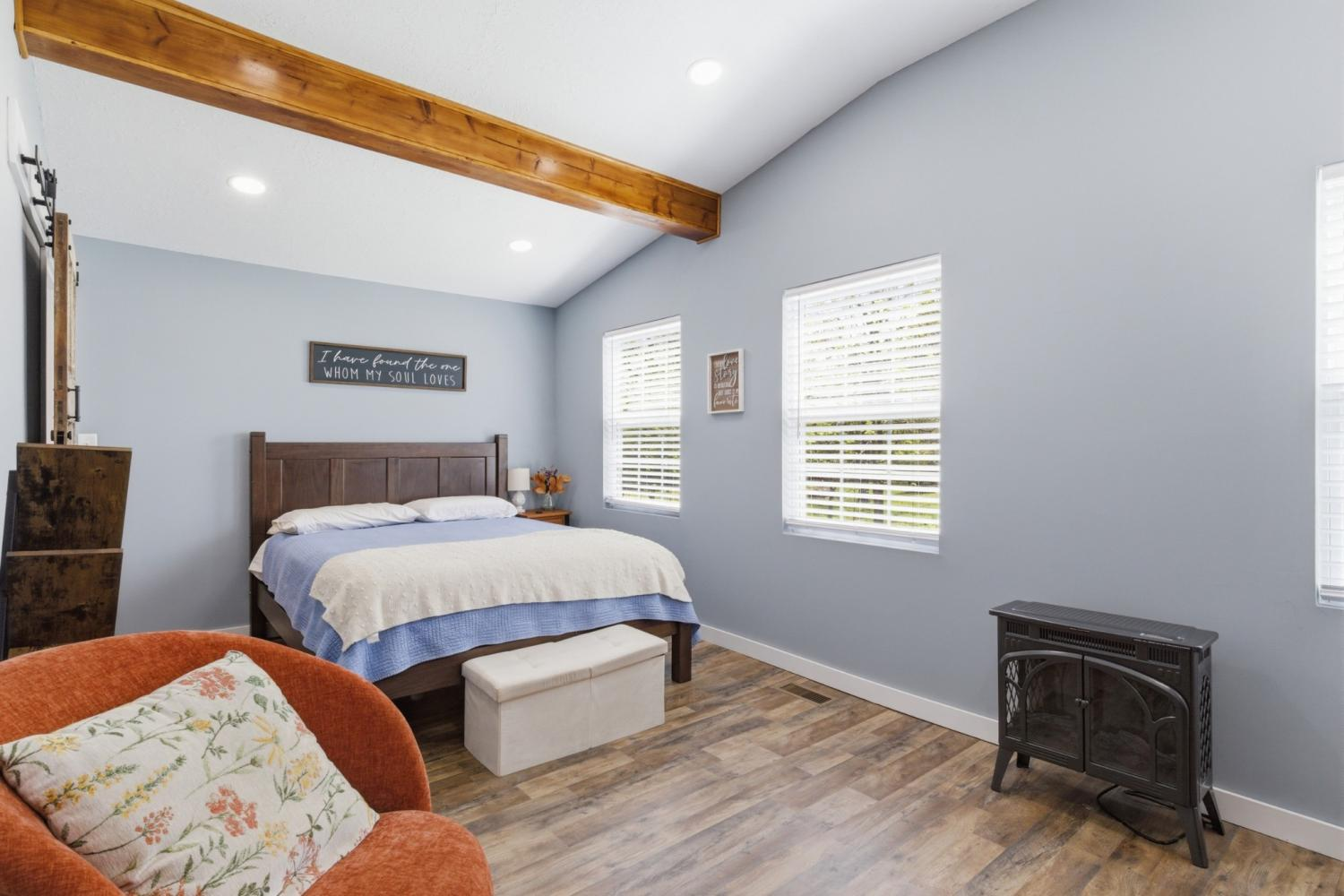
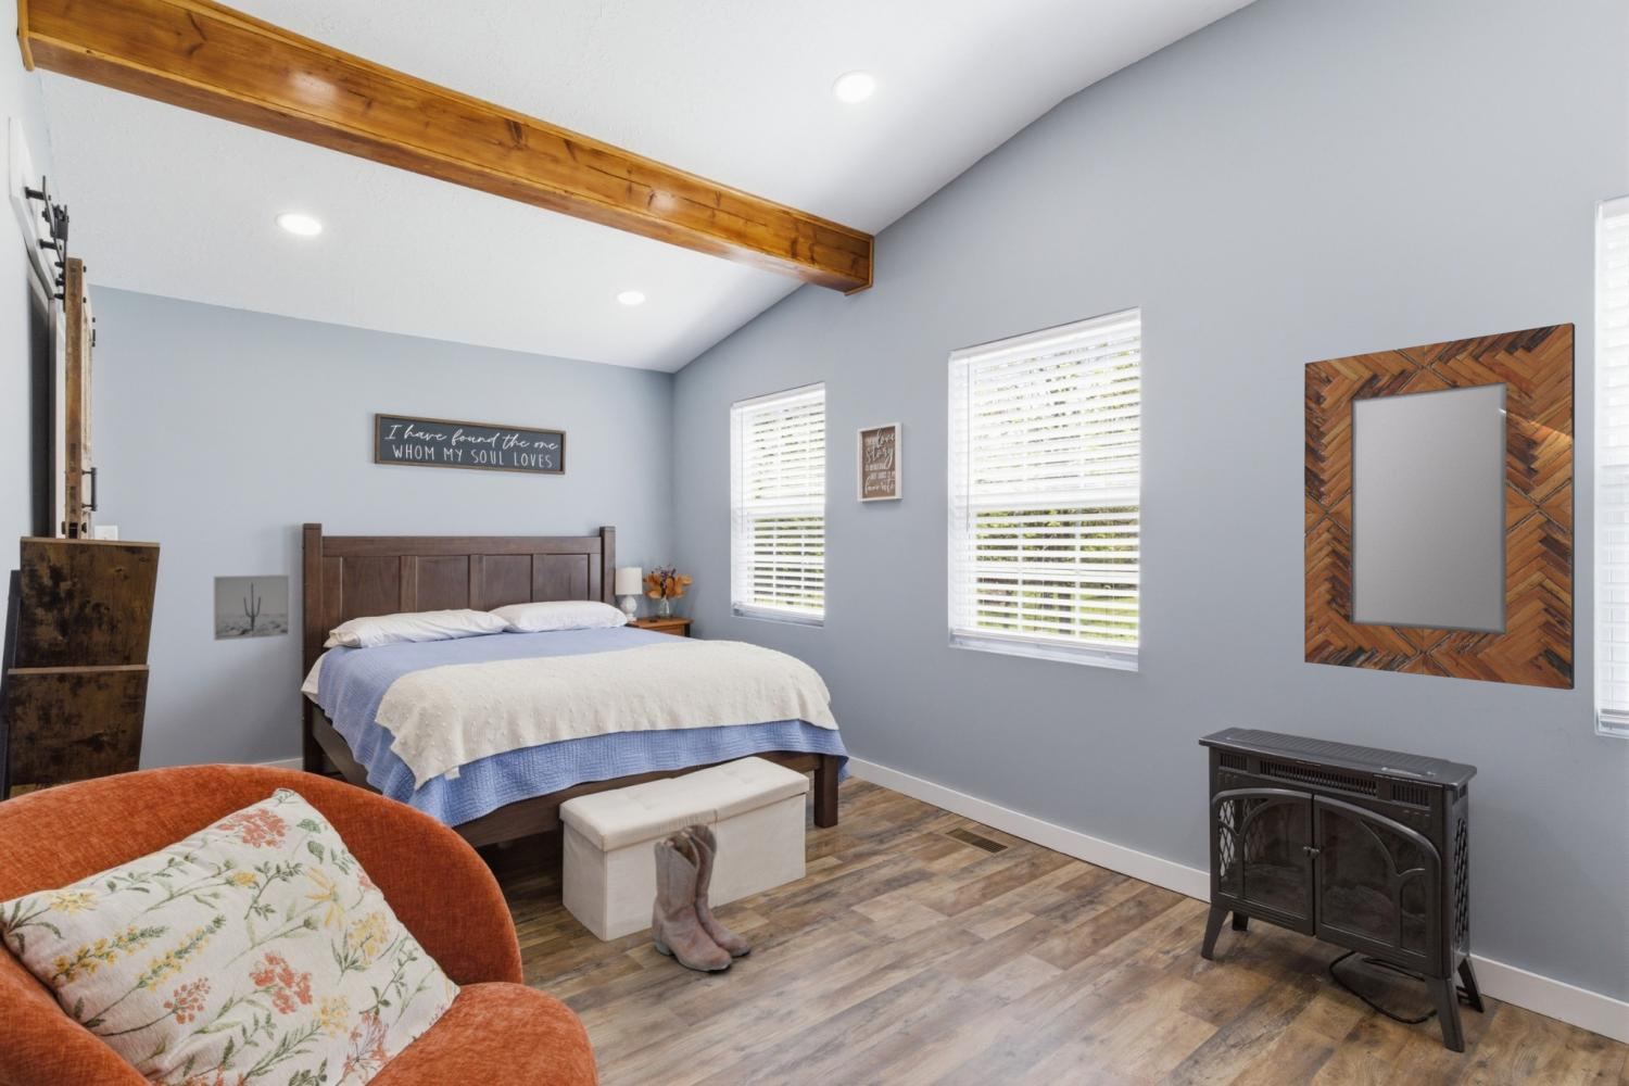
+ wall art [213,573,291,642]
+ home mirror [1303,321,1576,691]
+ boots [651,821,751,972]
